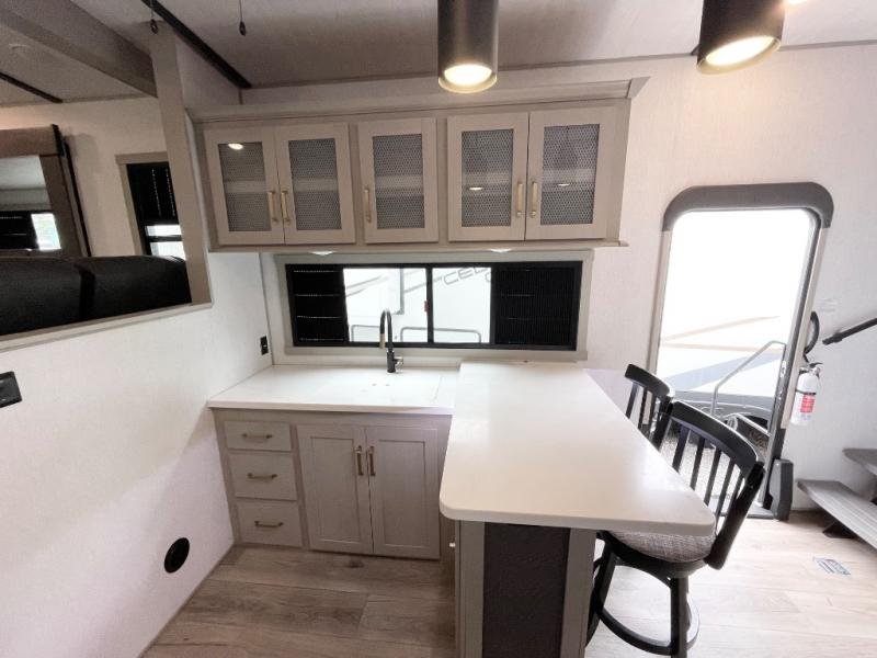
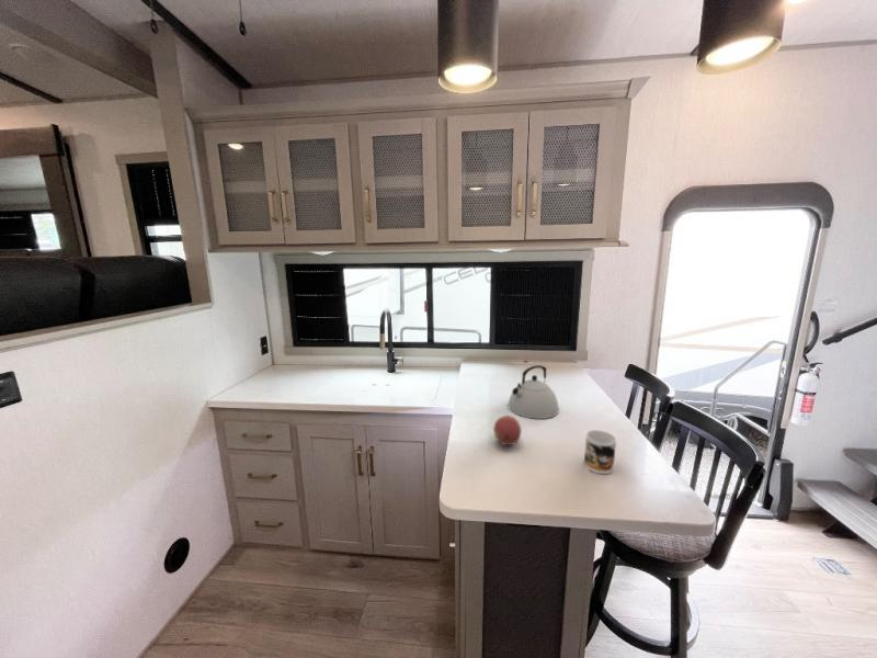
+ kettle [508,364,560,420]
+ mug [583,429,617,475]
+ fruit [492,415,523,446]
